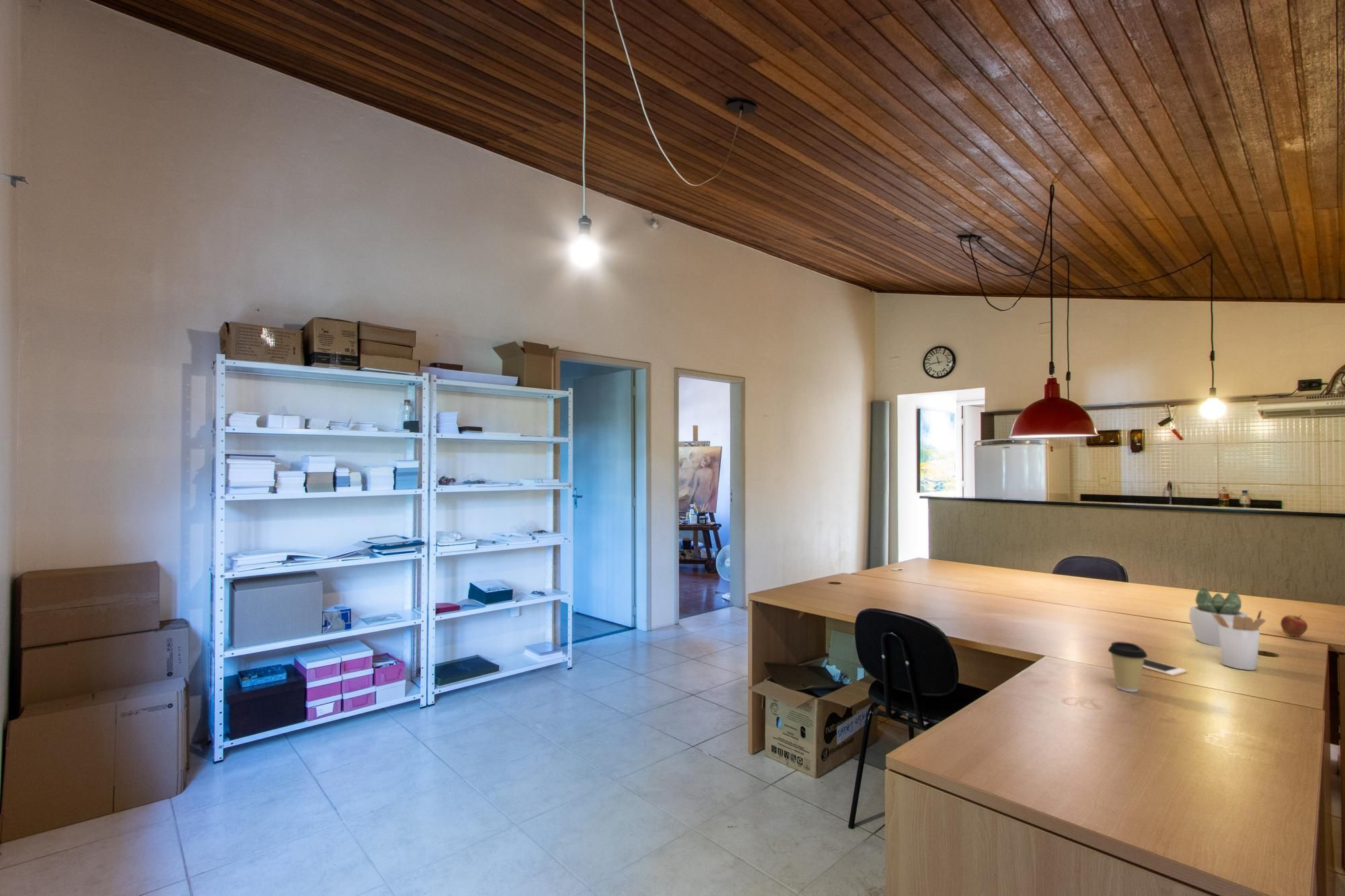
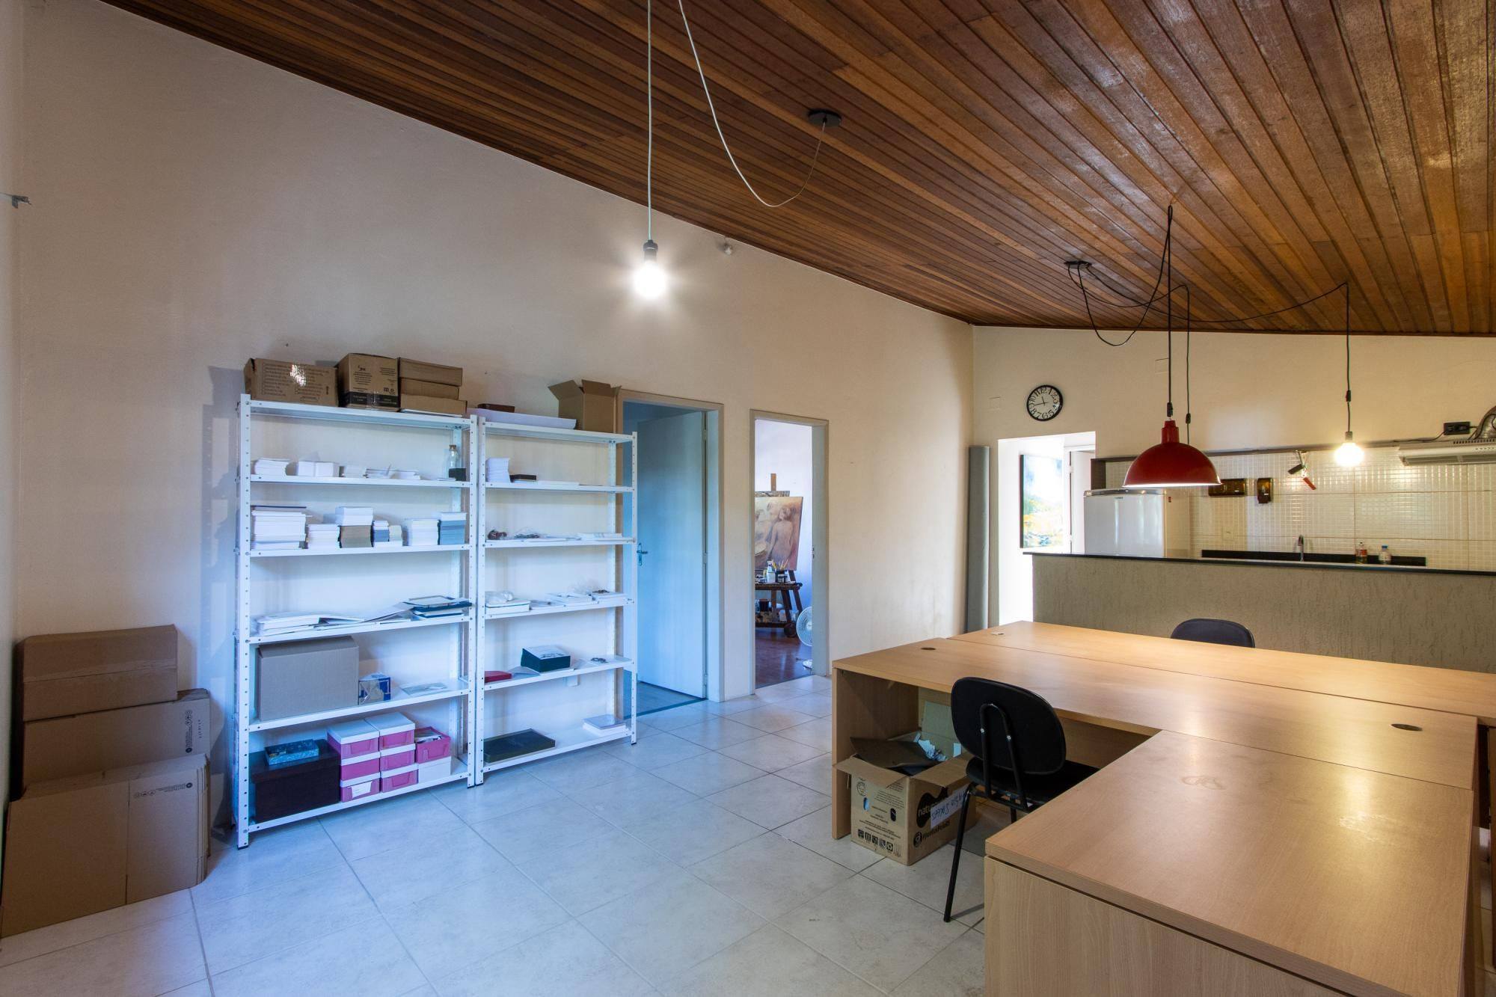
- fruit [1280,614,1309,637]
- coffee cup [1108,641,1148,692]
- succulent plant [1188,587,1248,647]
- cell phone [1143,658,1187,676]
- utensil holder [1213,609,1266,671]
